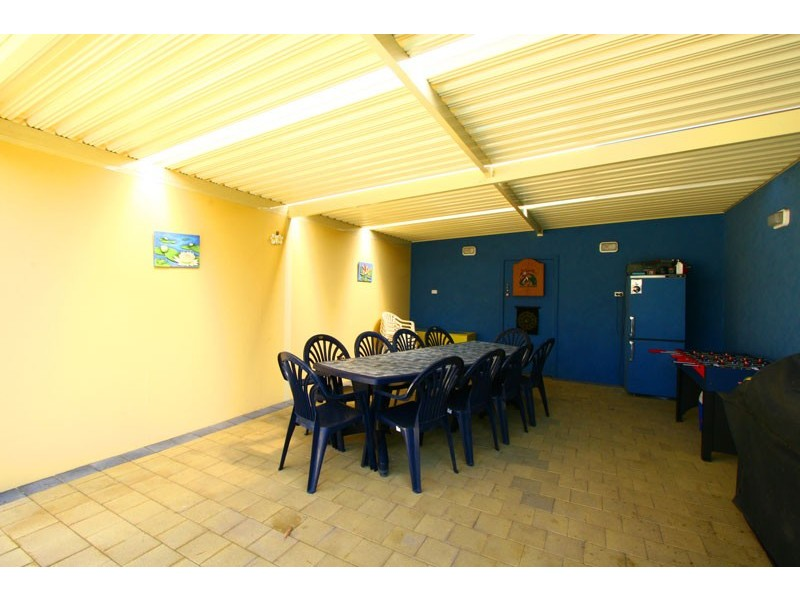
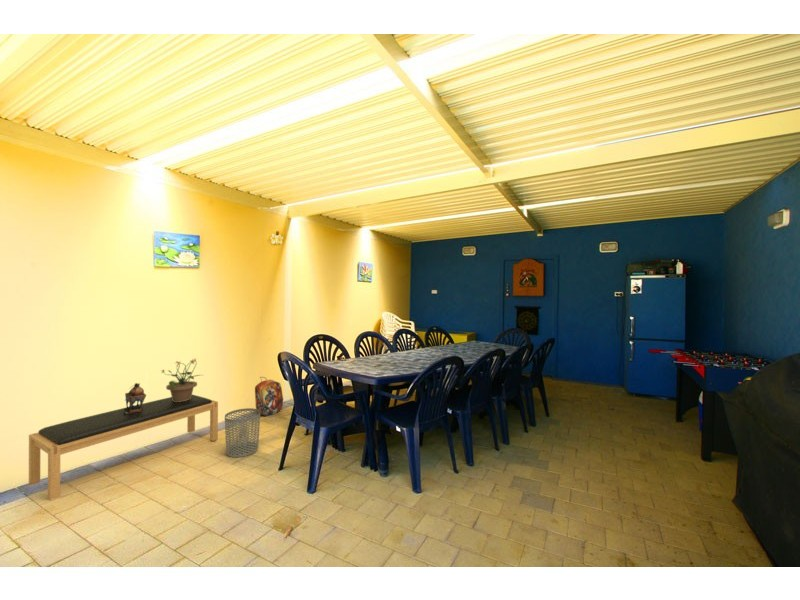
+ lantern [123,382,147,413]
+ bench [28,394,219,501]
+ waste bin [224,407,261,458]
+ potted plant [159,357,205,402]
+ backpack [254,376,284,417]
